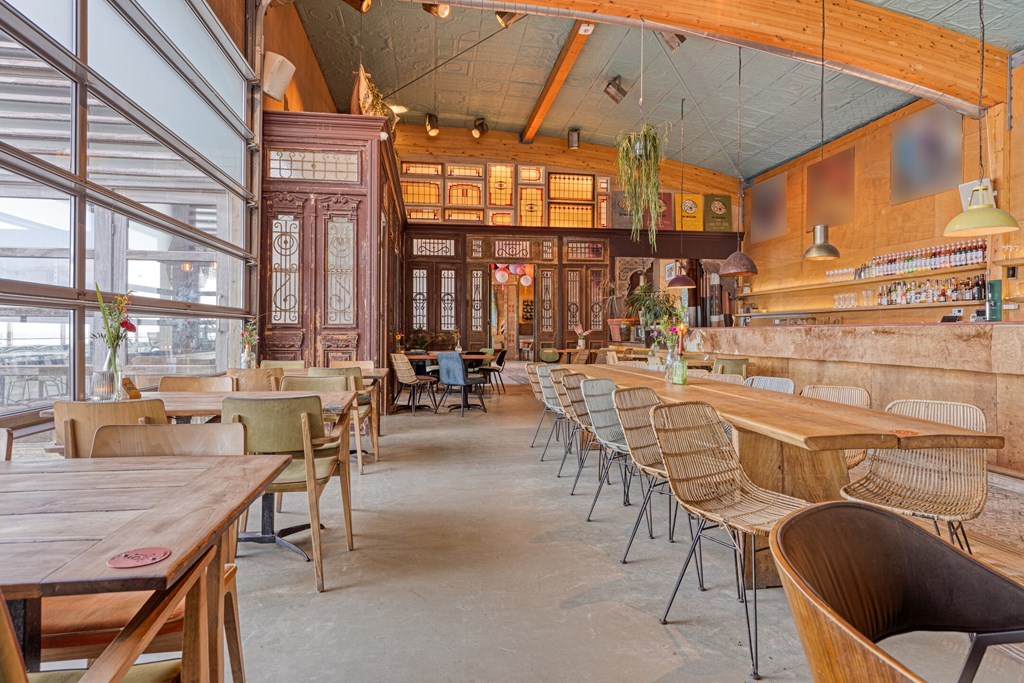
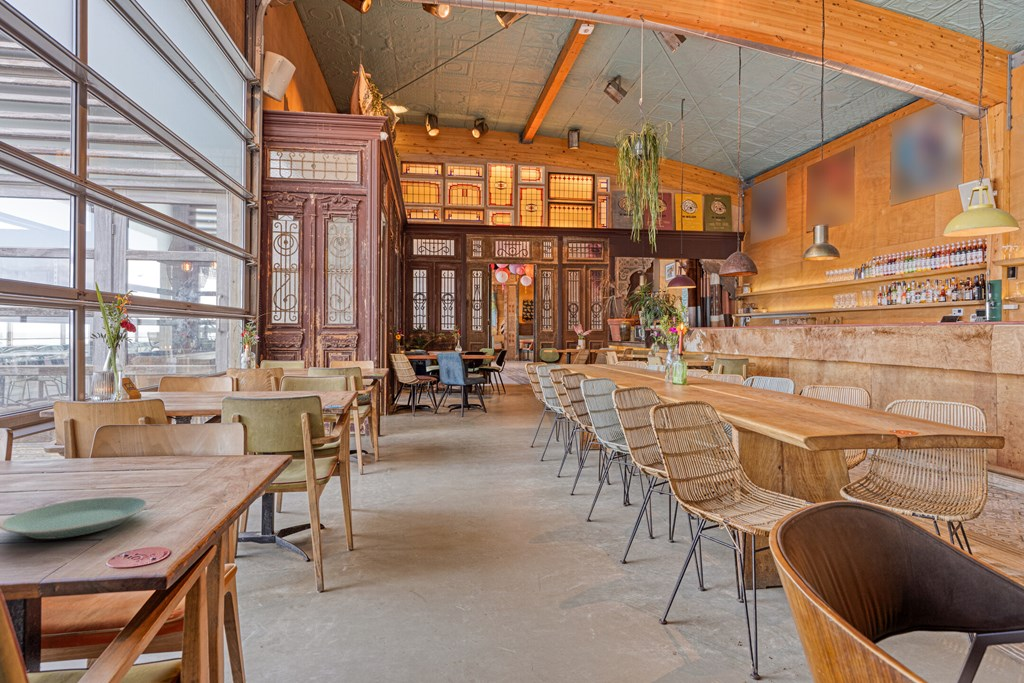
+ plate [0,496,149,540]
